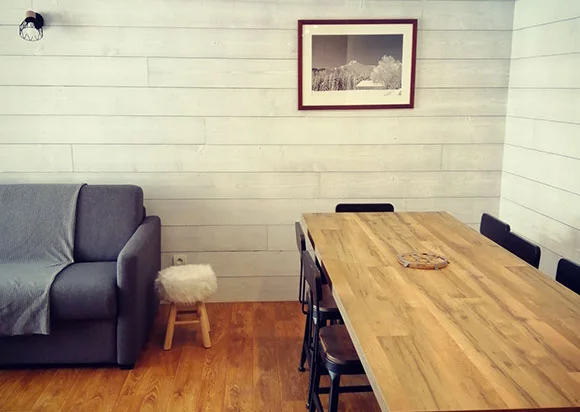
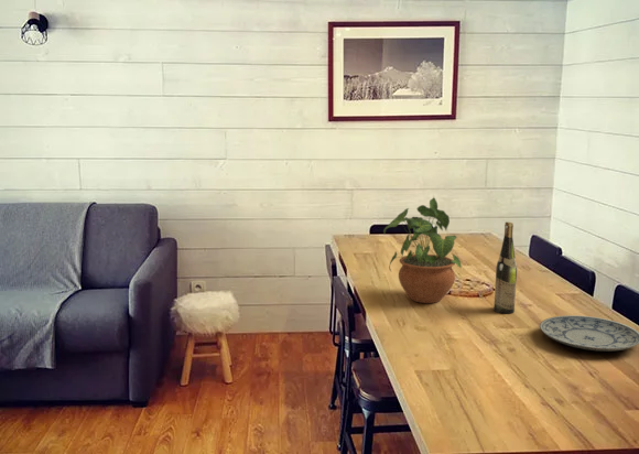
+ plate [539,314,639,353]
+ potted plant [382,196,463,304]
+ wine bottle [492,220,518,315]
